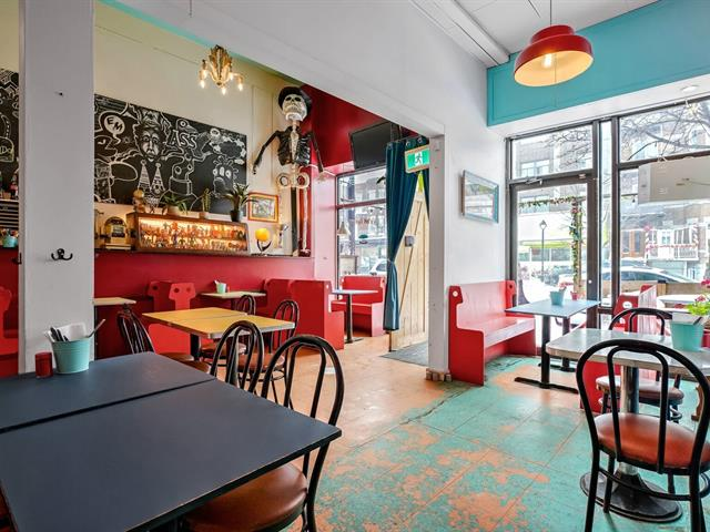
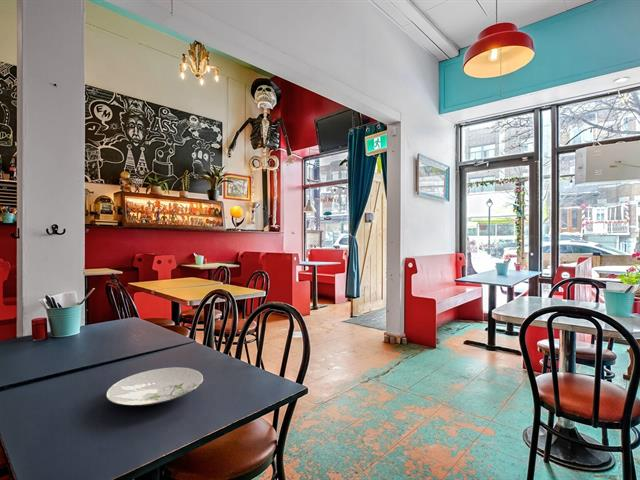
+ plate [105,367,204,407]
